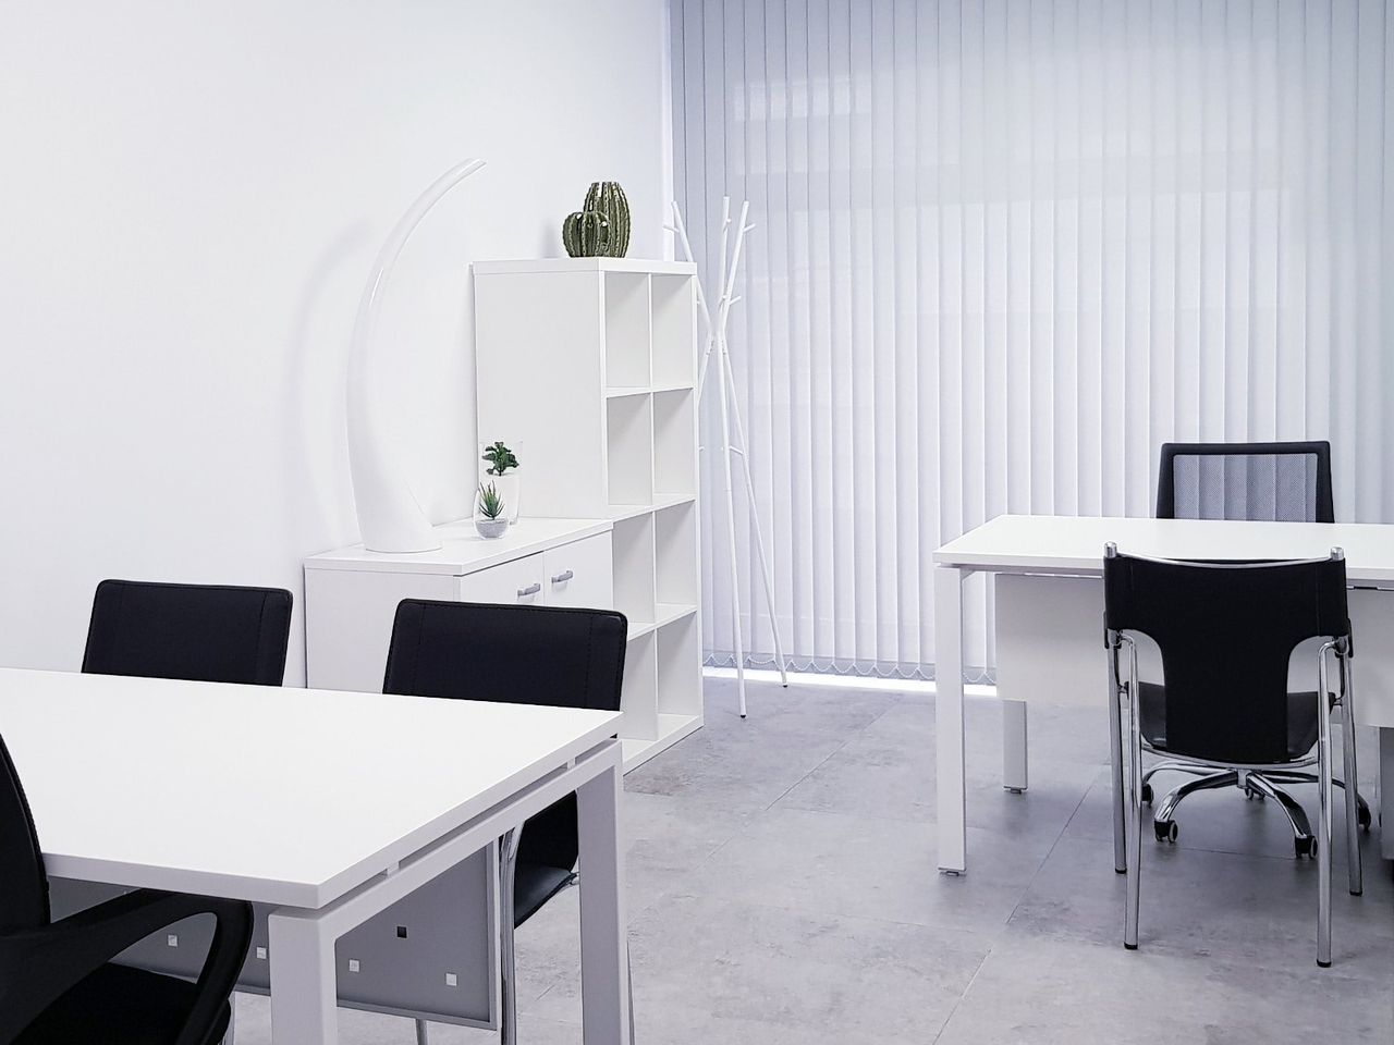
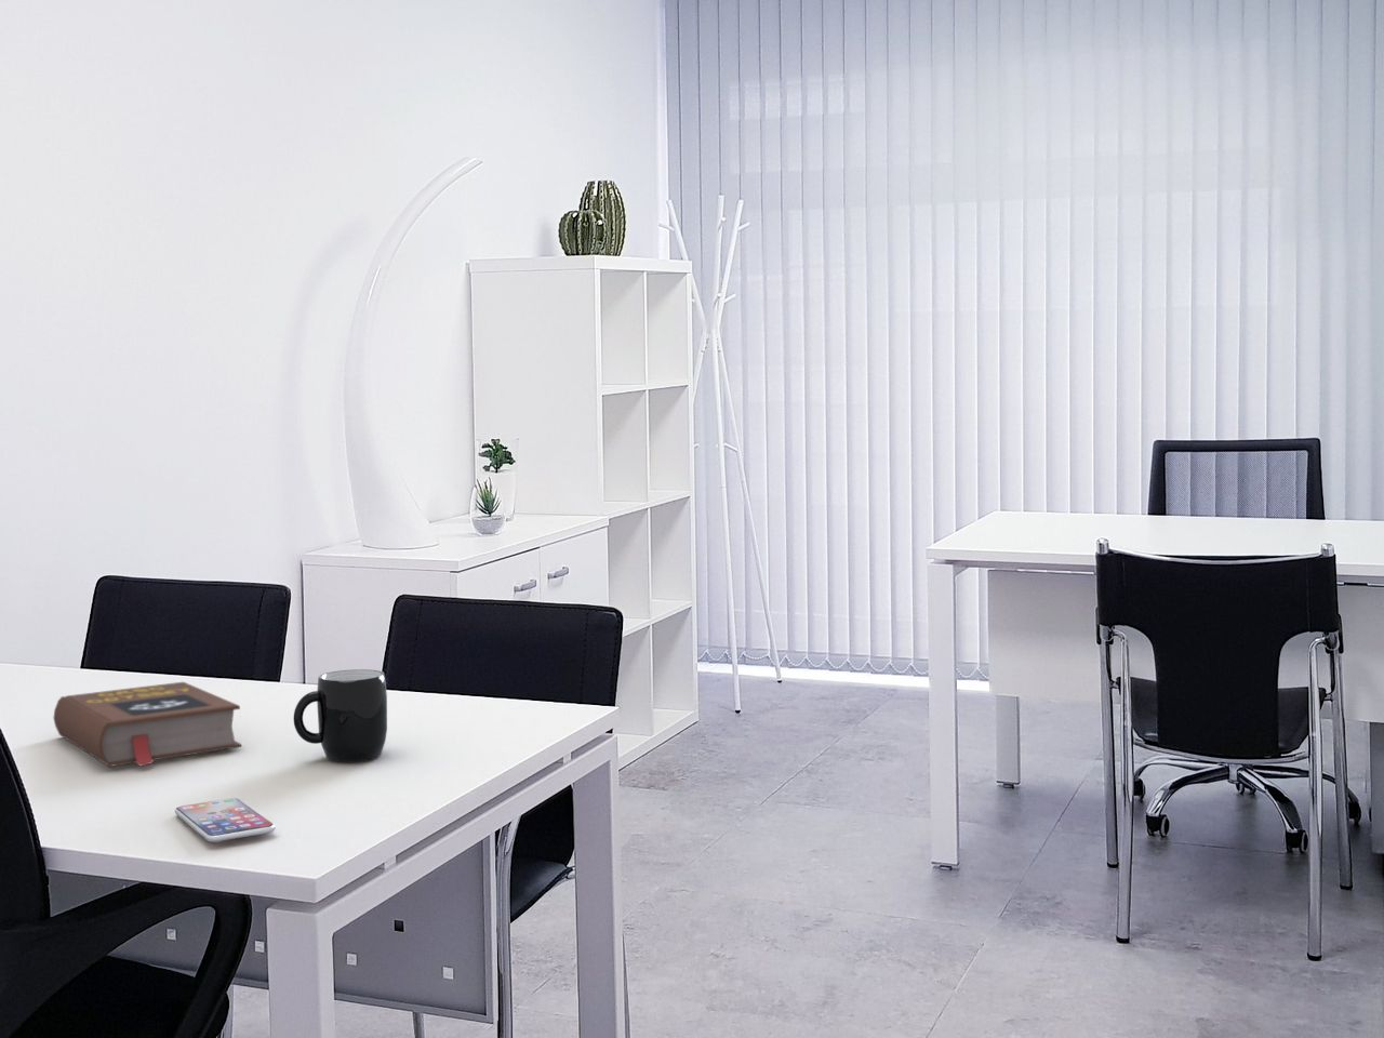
+ mug [293,668,388,763]
+ smartphone [174,797,277,843]
+ book [52,681,242,768]
